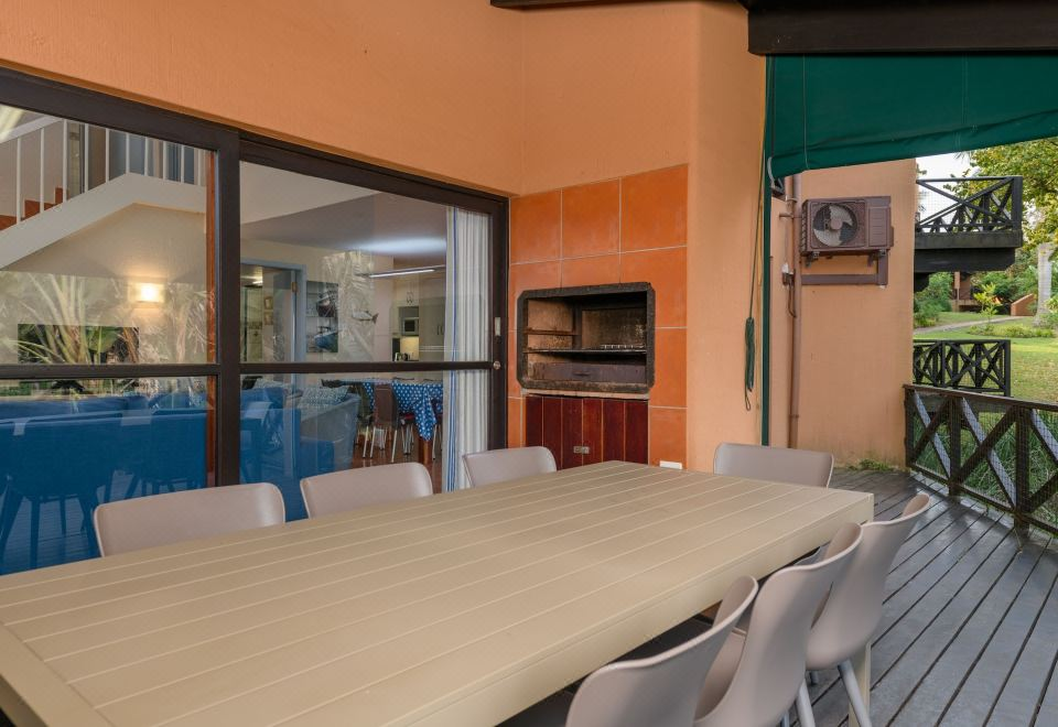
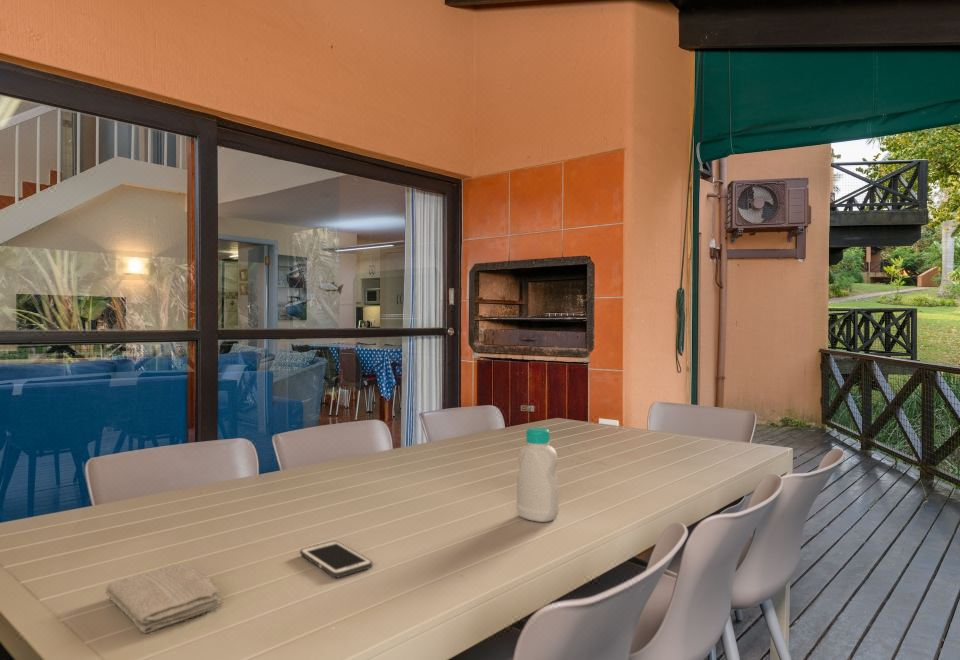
+ washcloth [104,562,222,634]
+ cell phone [299,540,373,578]
+ bottle [516,427,560,523]
